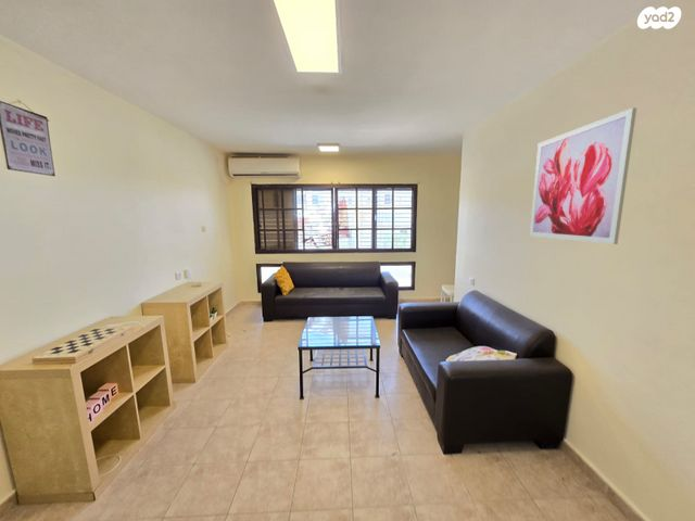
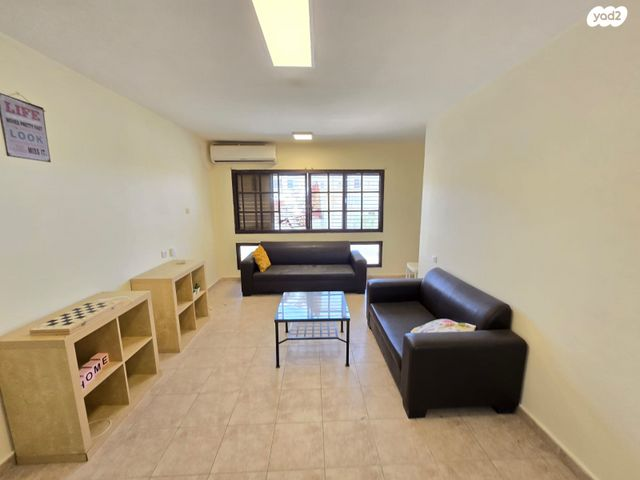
- wall art [529,106,637,245]
